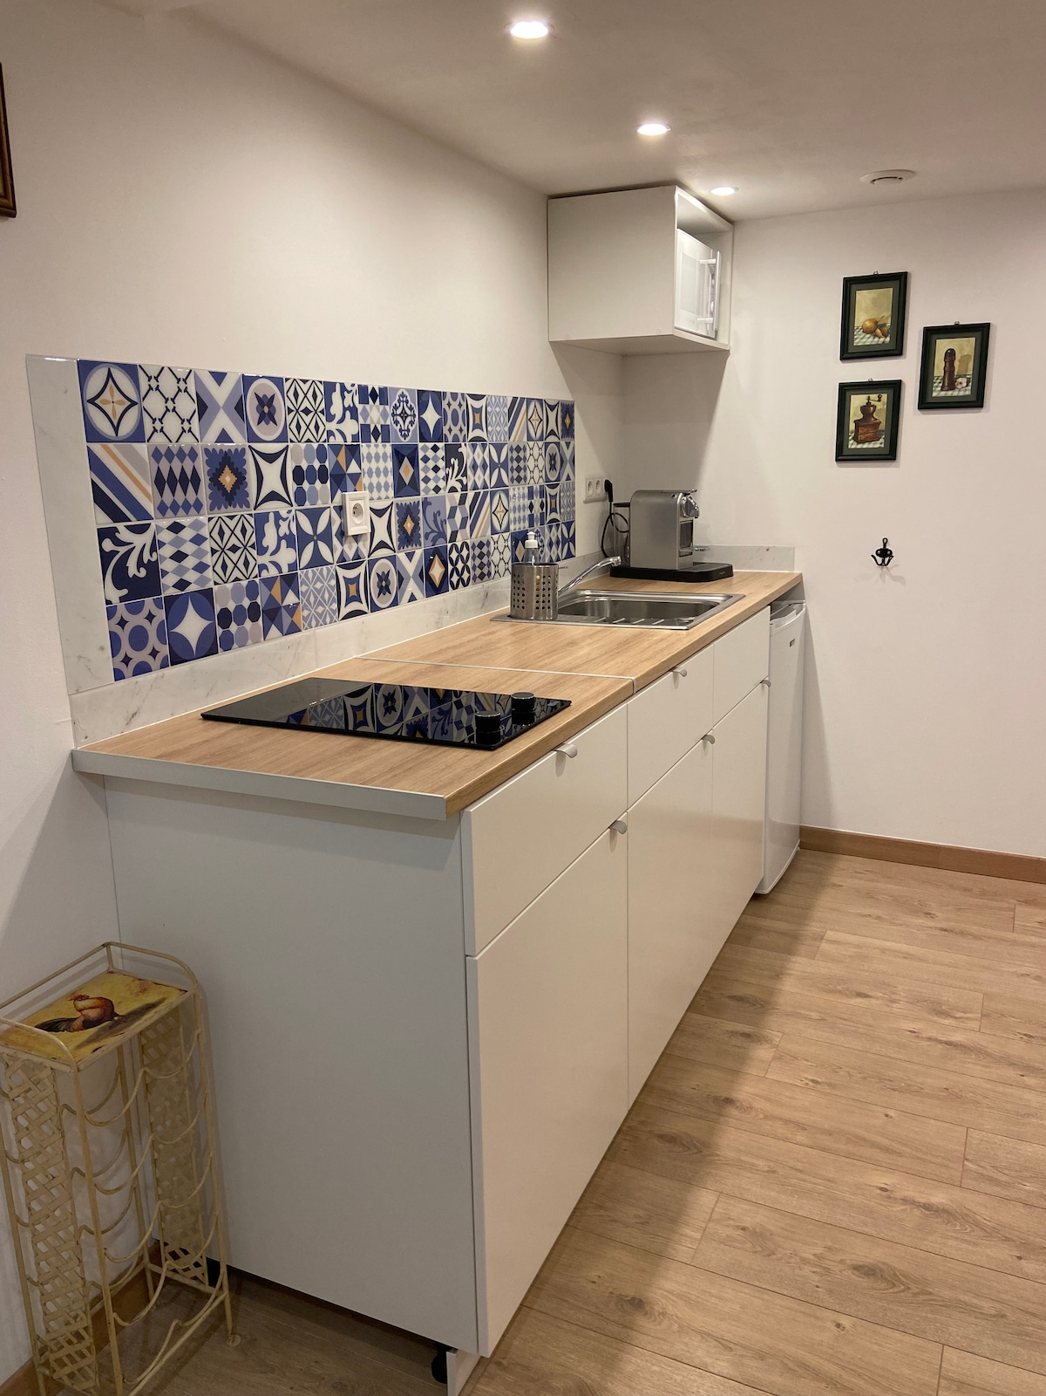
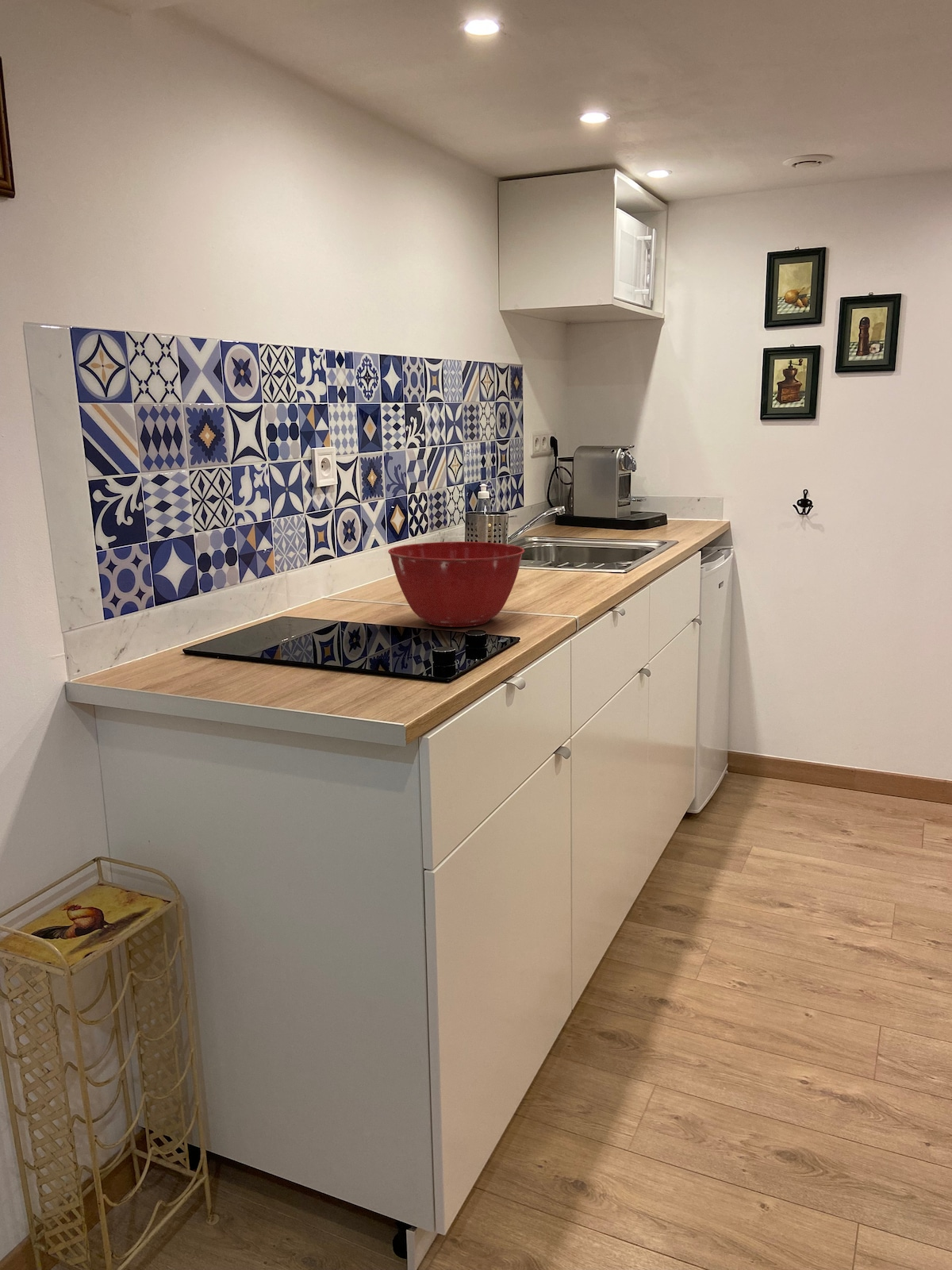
+ mixing bowl [387,541,525,628]
